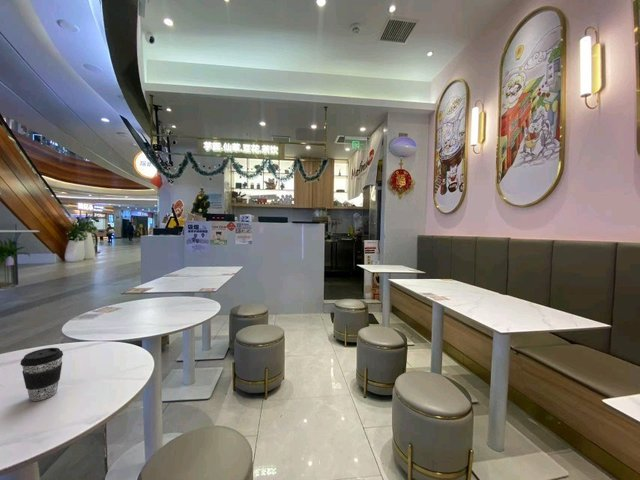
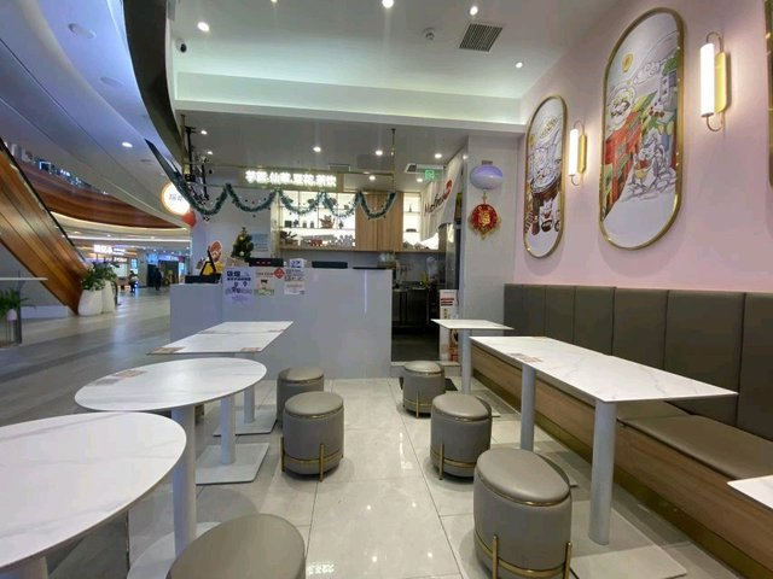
- coffee cup [19,347,64,402]
